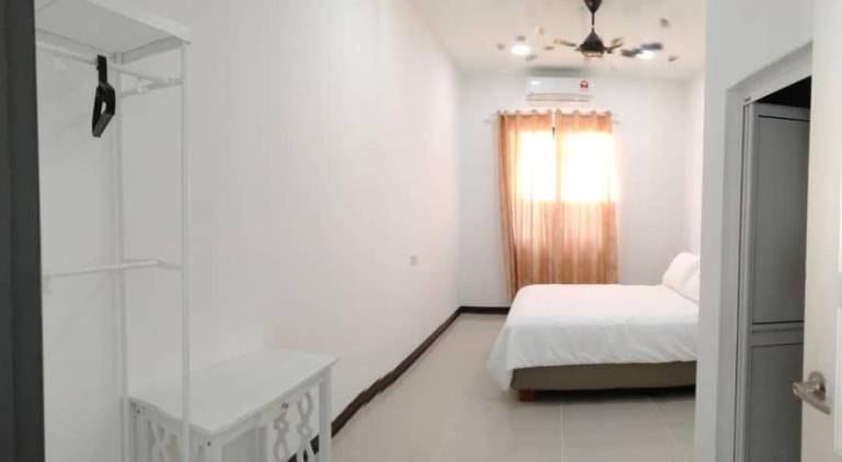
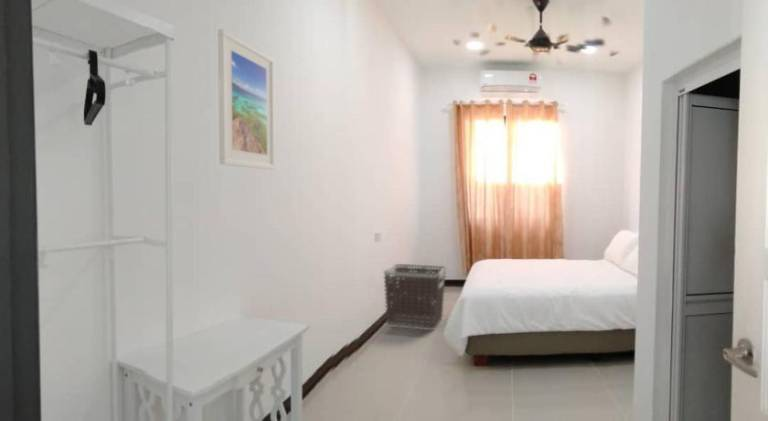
+ clothes hamper [383,263,447,331]
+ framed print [217,28,276,171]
